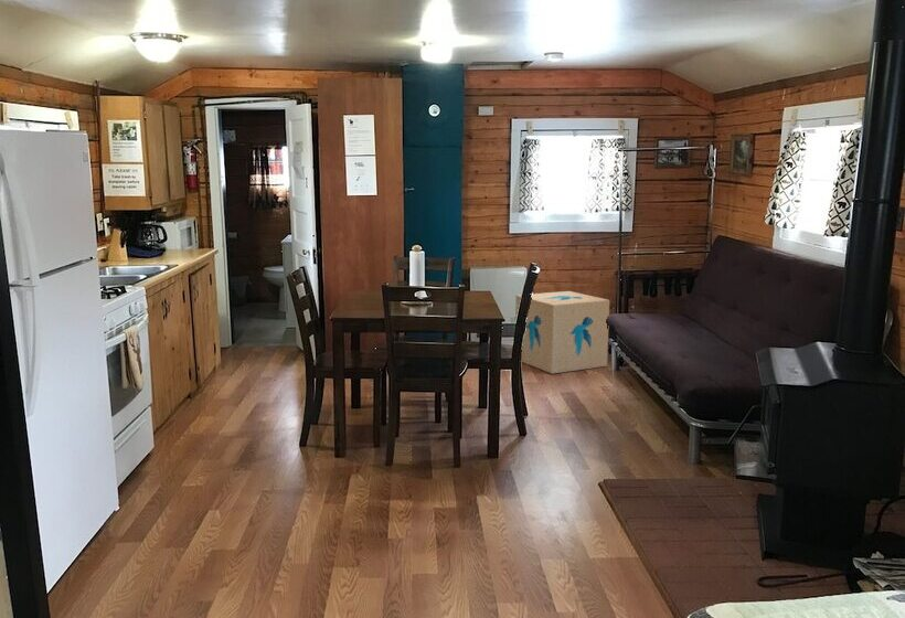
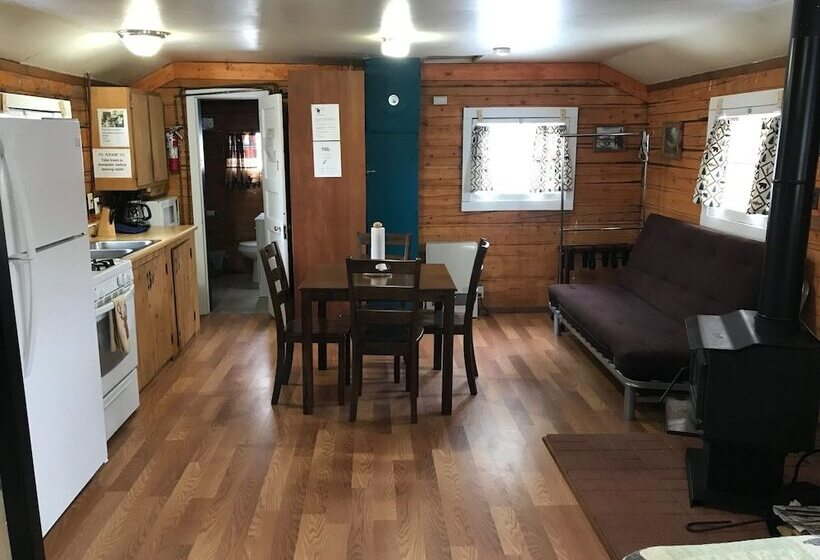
- cardboard box [514,290,610,374]
